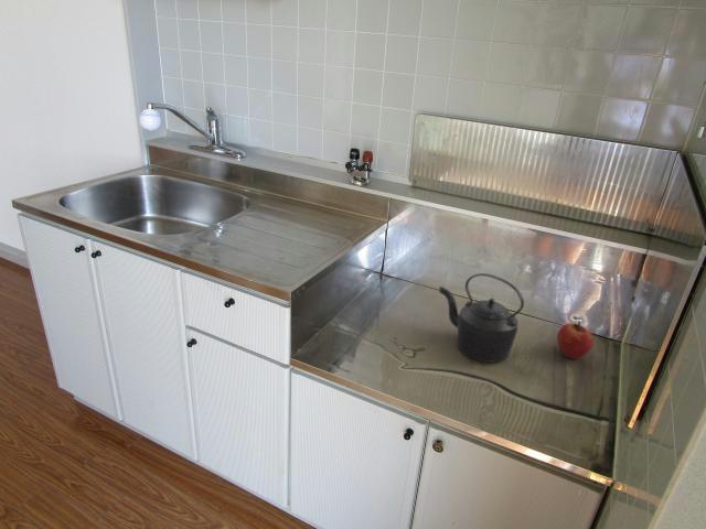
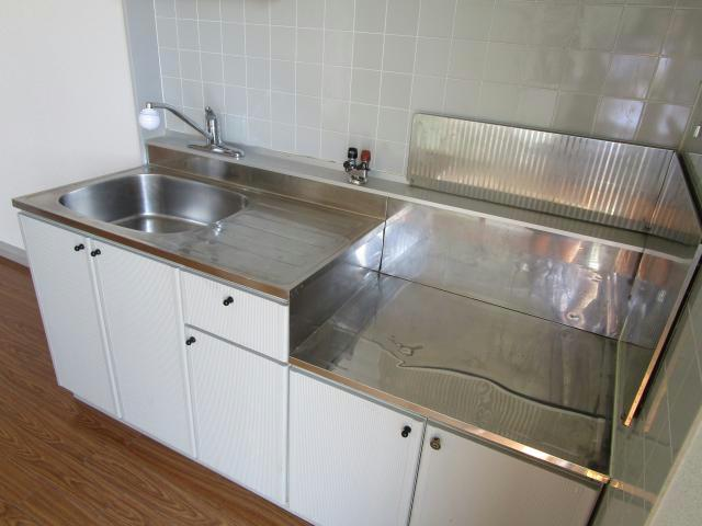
- apple [556,320,595,360]
- kettle [438,272,525,364]
